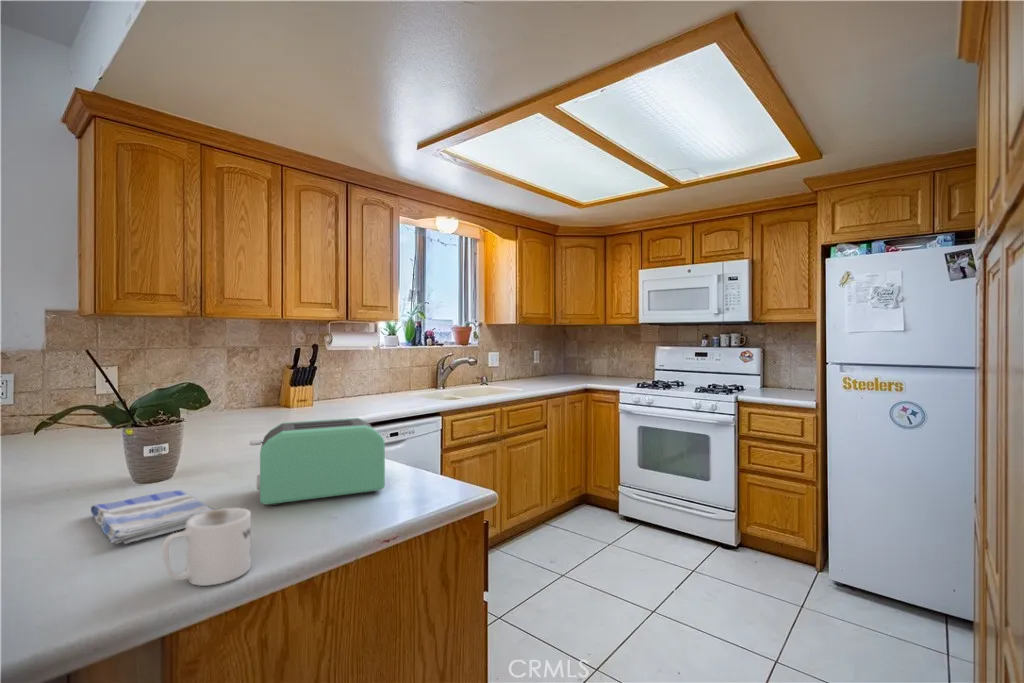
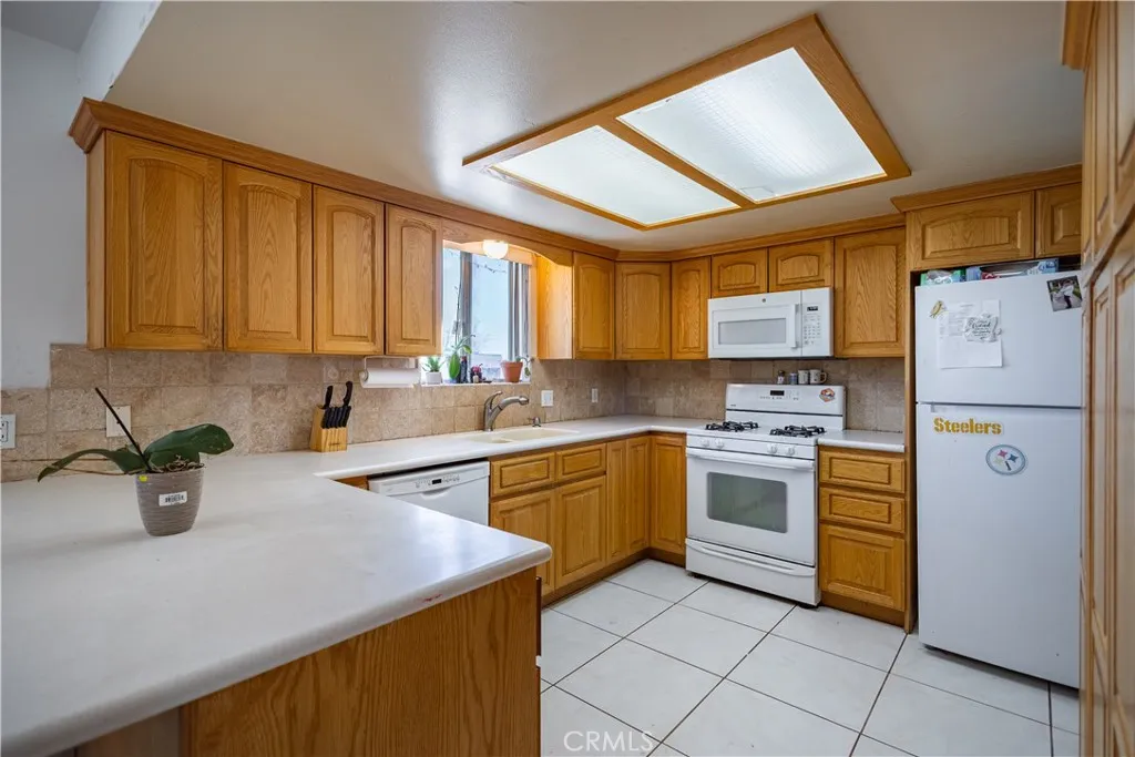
- mug [161,507,252,587]
- dish towel [90,490,216,545]
- toaster [249,417,386,507]
